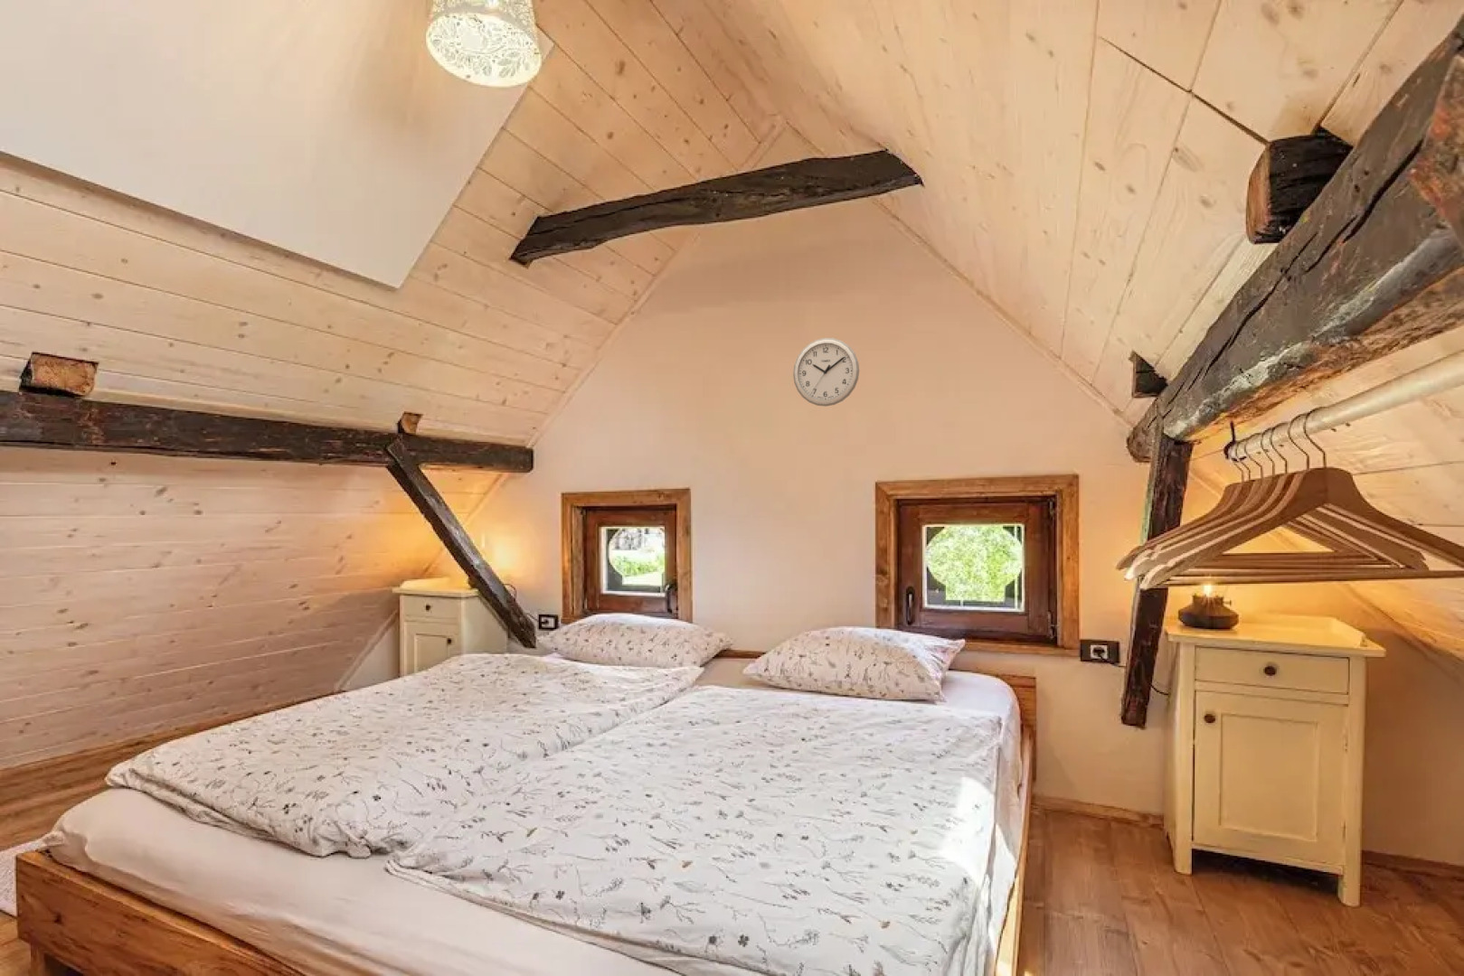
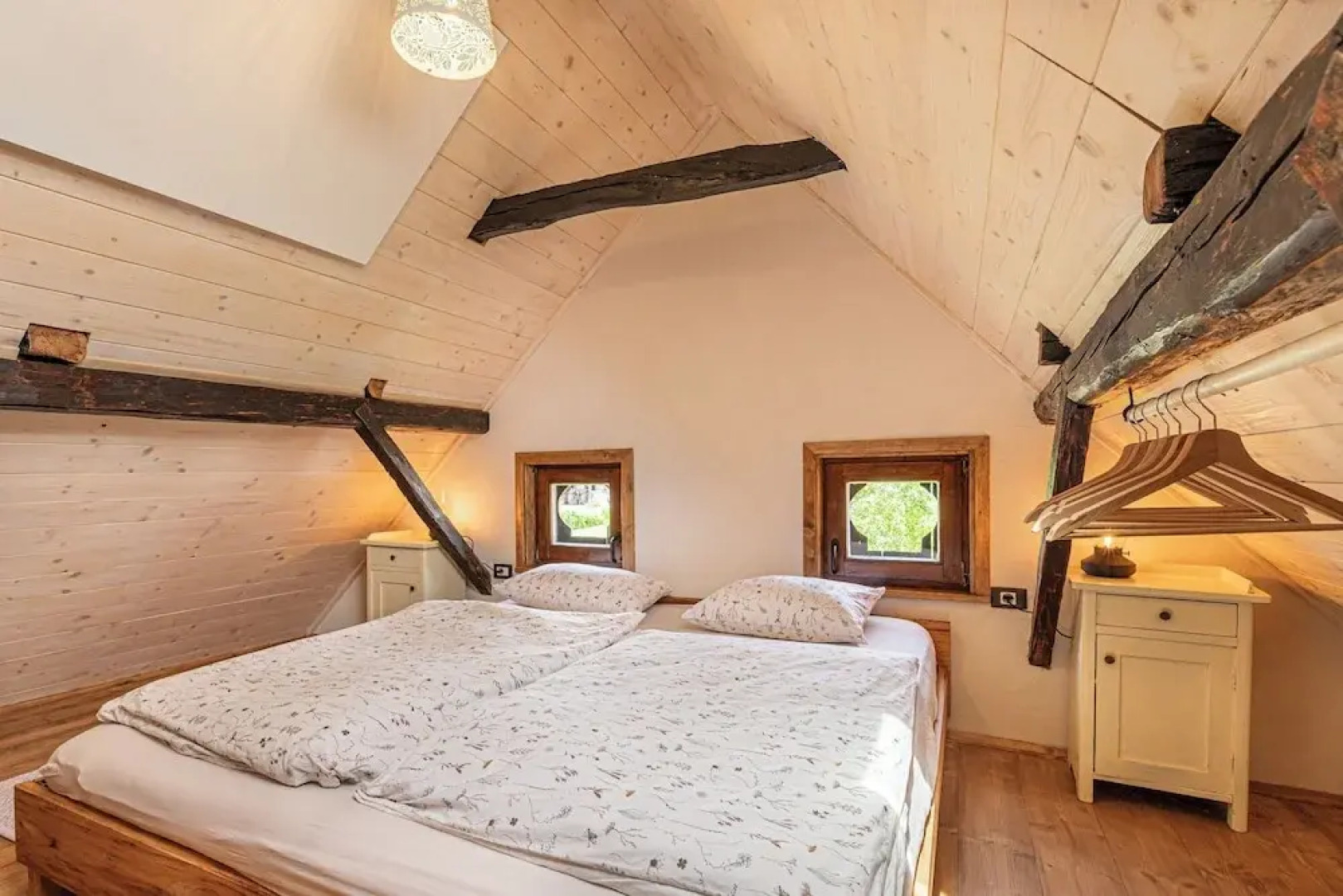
- wall clock [793,337,860,407]
